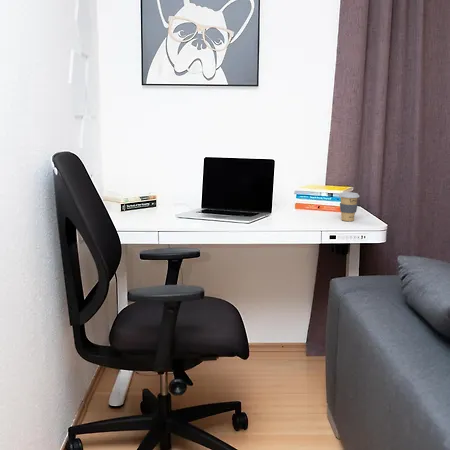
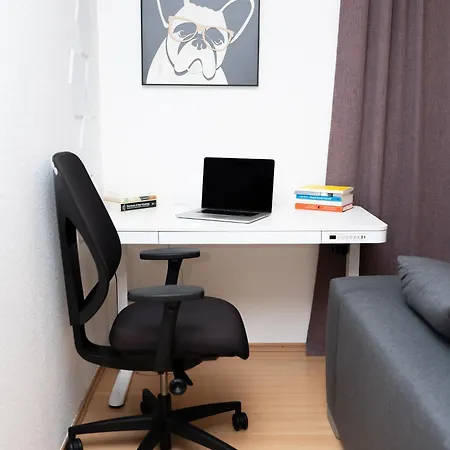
- coffee cup [338,191,360,222]
